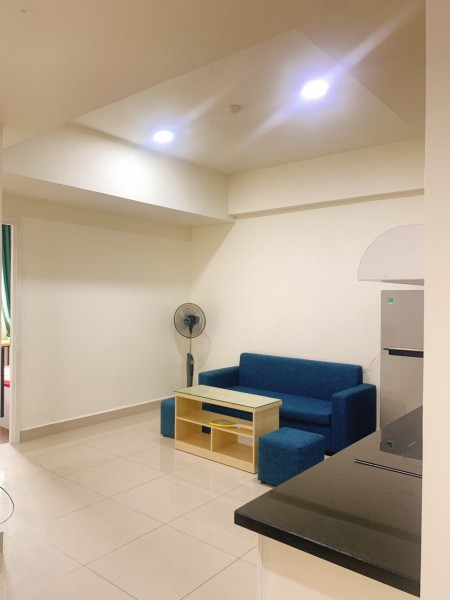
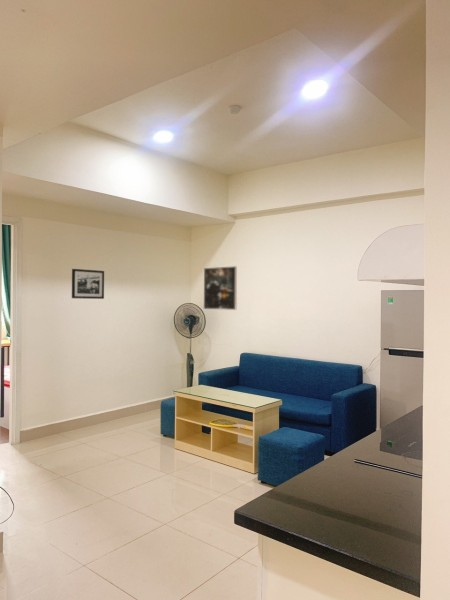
+ picture frame [71,268,105,300]
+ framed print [203,265,238,311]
